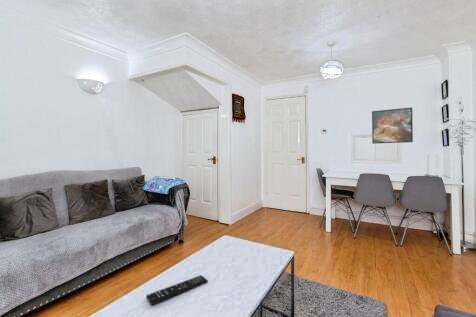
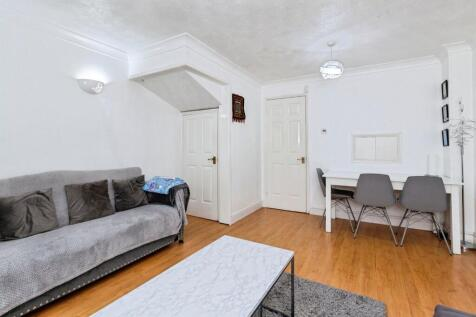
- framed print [371,107,414,145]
- remote control [145,274,209,306]
